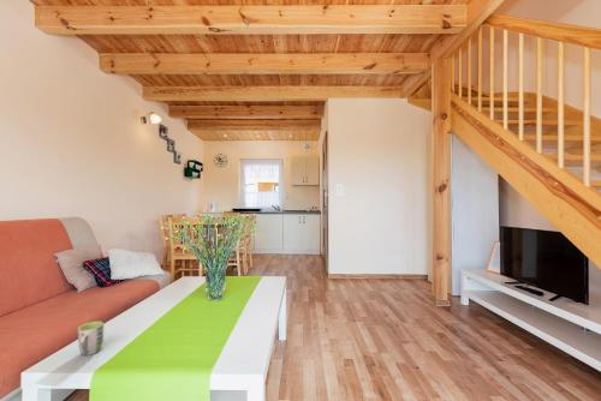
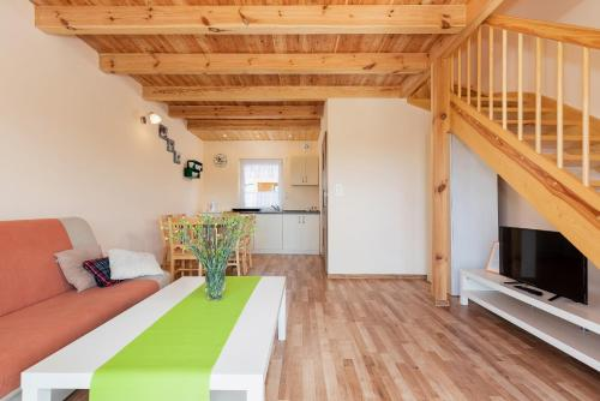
- mug [77,321,105,357]
